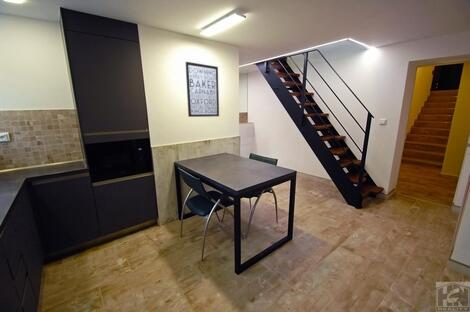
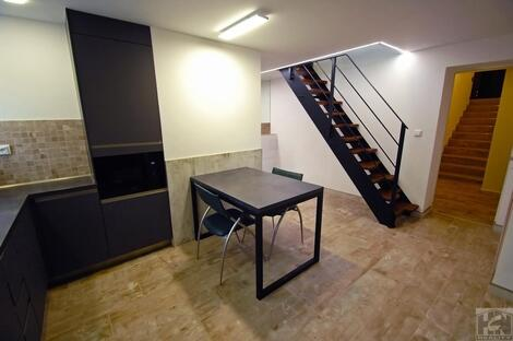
- wall art [185,61,220,118]
